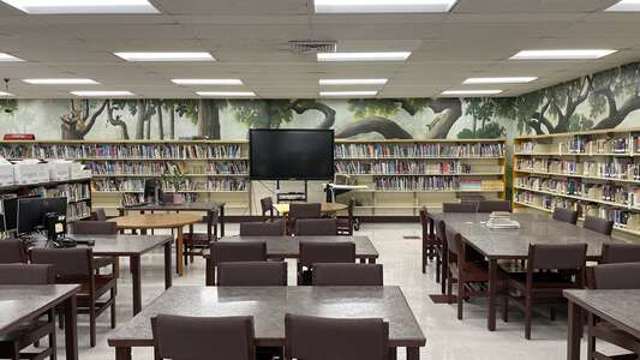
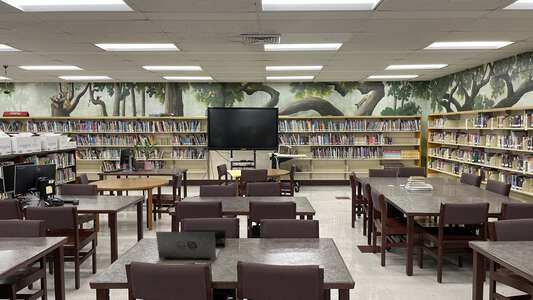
+ laptop [155,231,221,261]
+ book [183,229,227,249]
